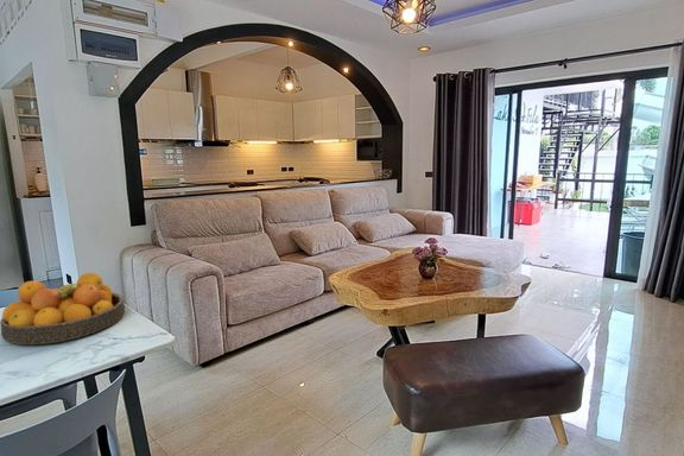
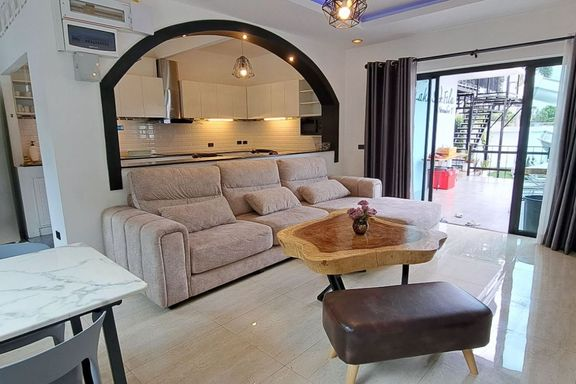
- fruit bowl [0,272,126,346]
